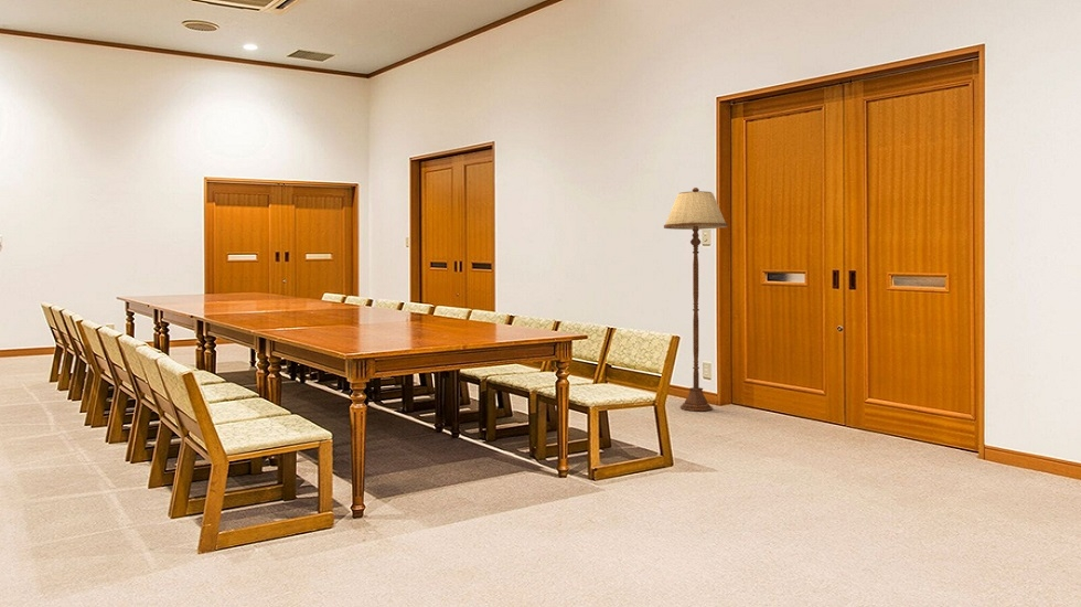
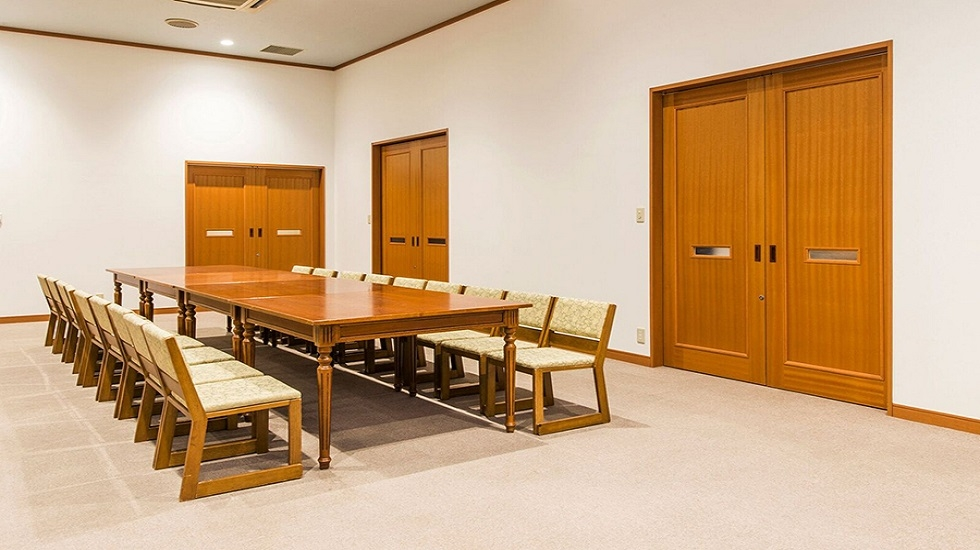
- floor lamp [663,187,728,412]
